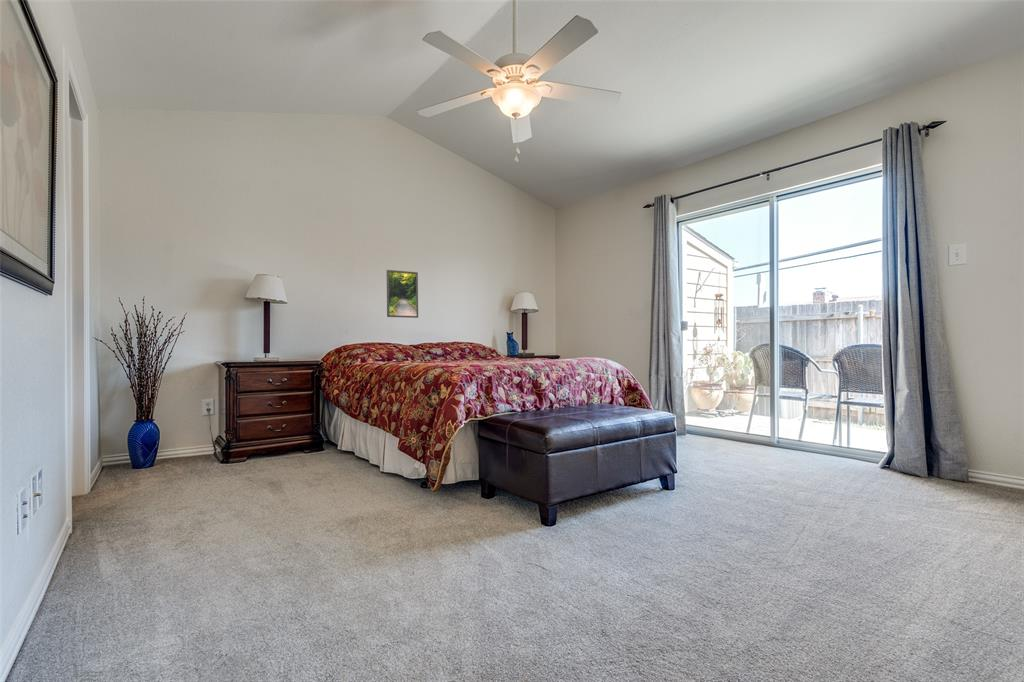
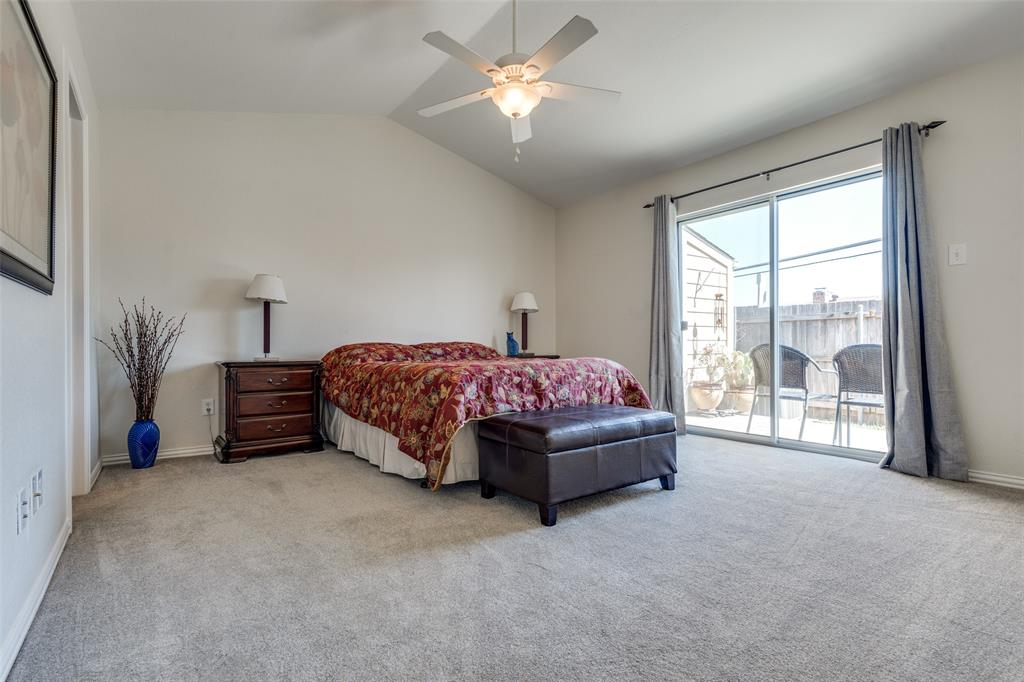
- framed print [386,269,419,319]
